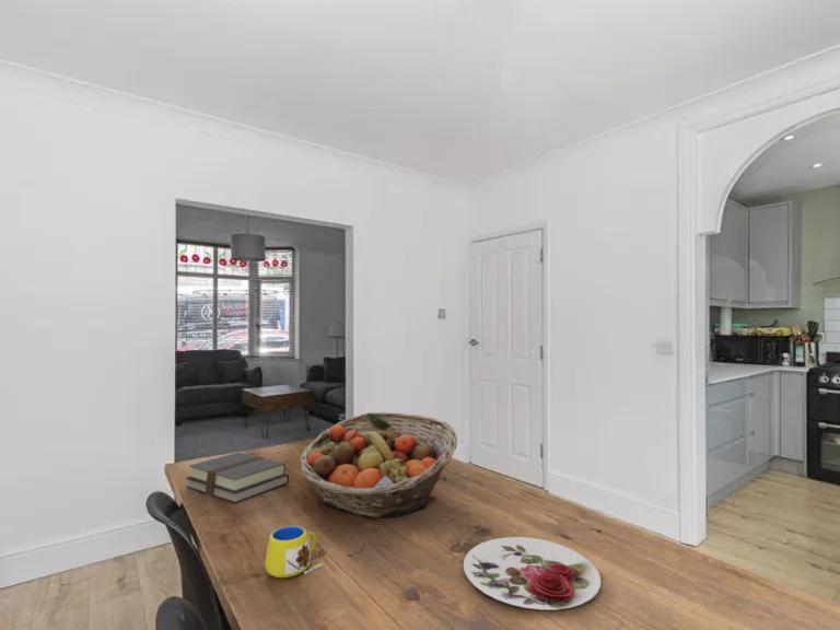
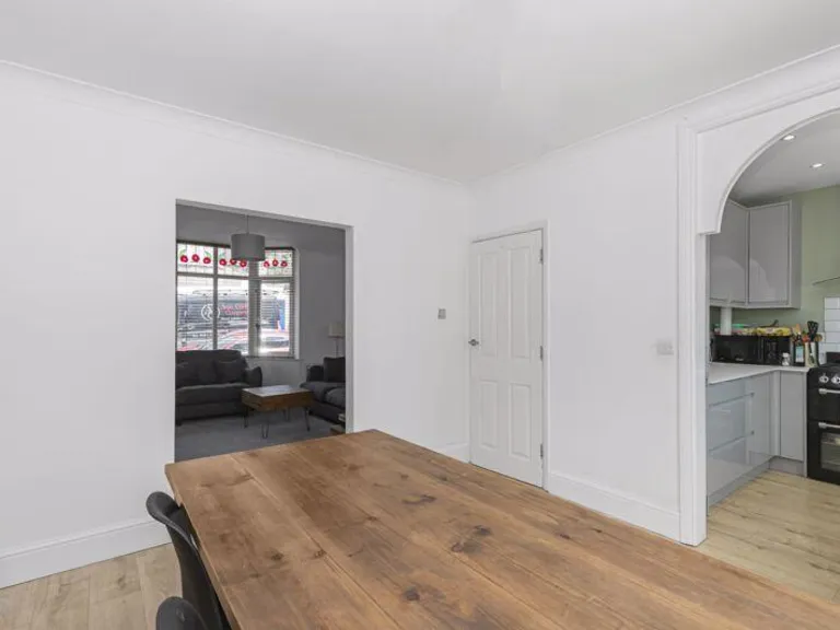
- book [185,452,290,504]
- mug [264,525,324,579]
- plate [463,536,602,610]
- fruit basket [299,411,458,518]
